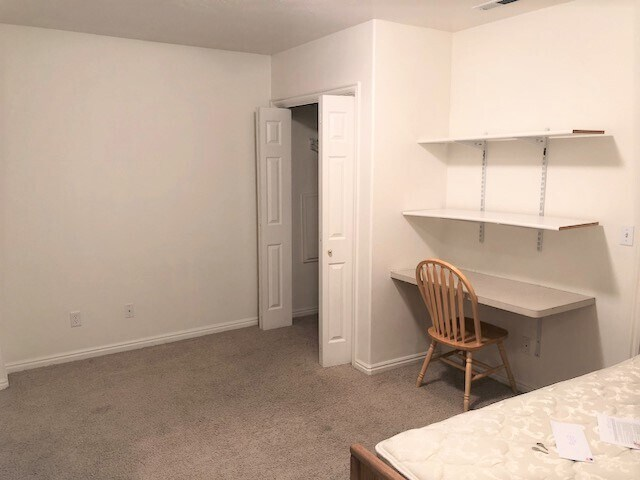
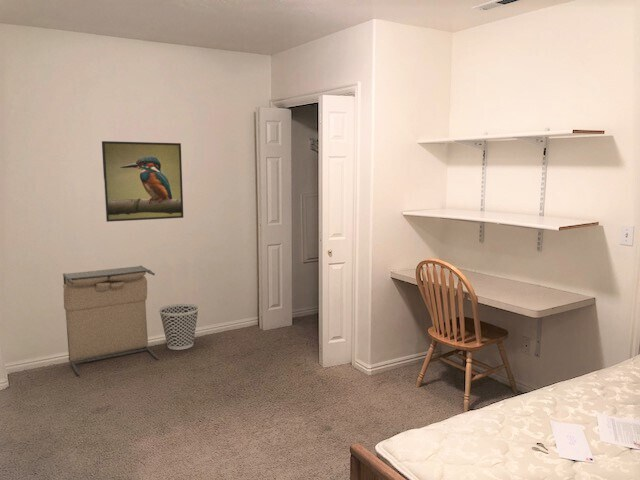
+ wastebasket [158,302,200,351]
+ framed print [101,140,184,223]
+ laundry hamper [62,265,159,376]
